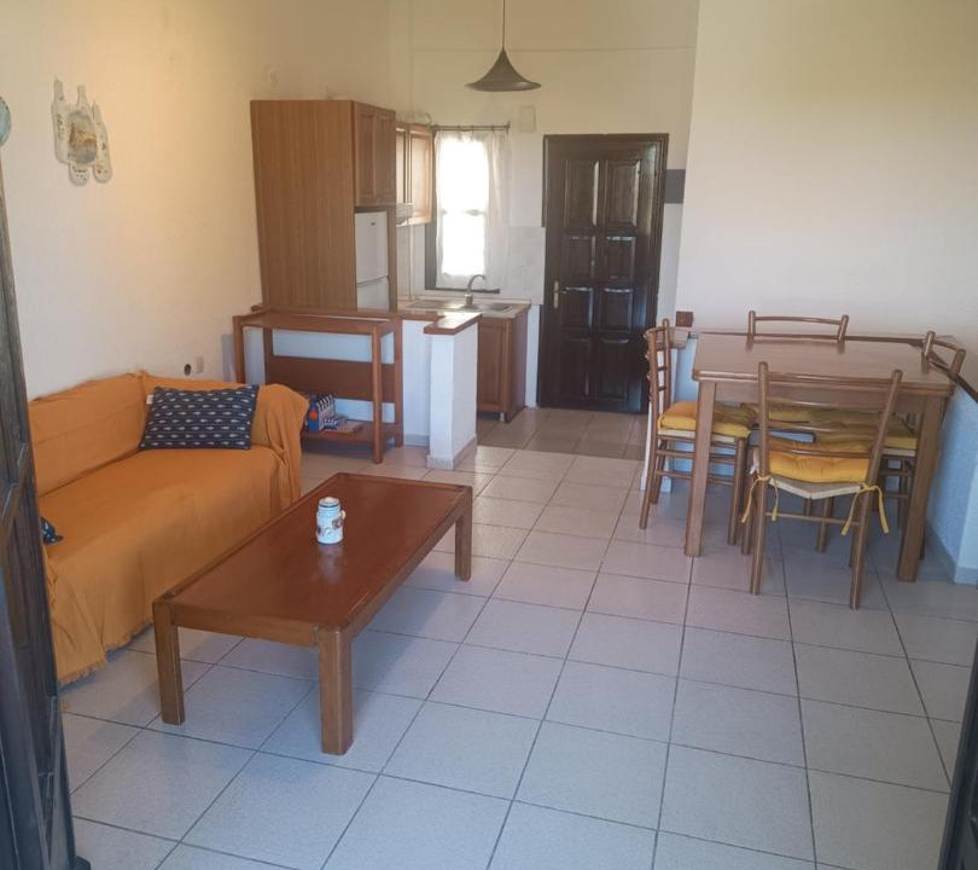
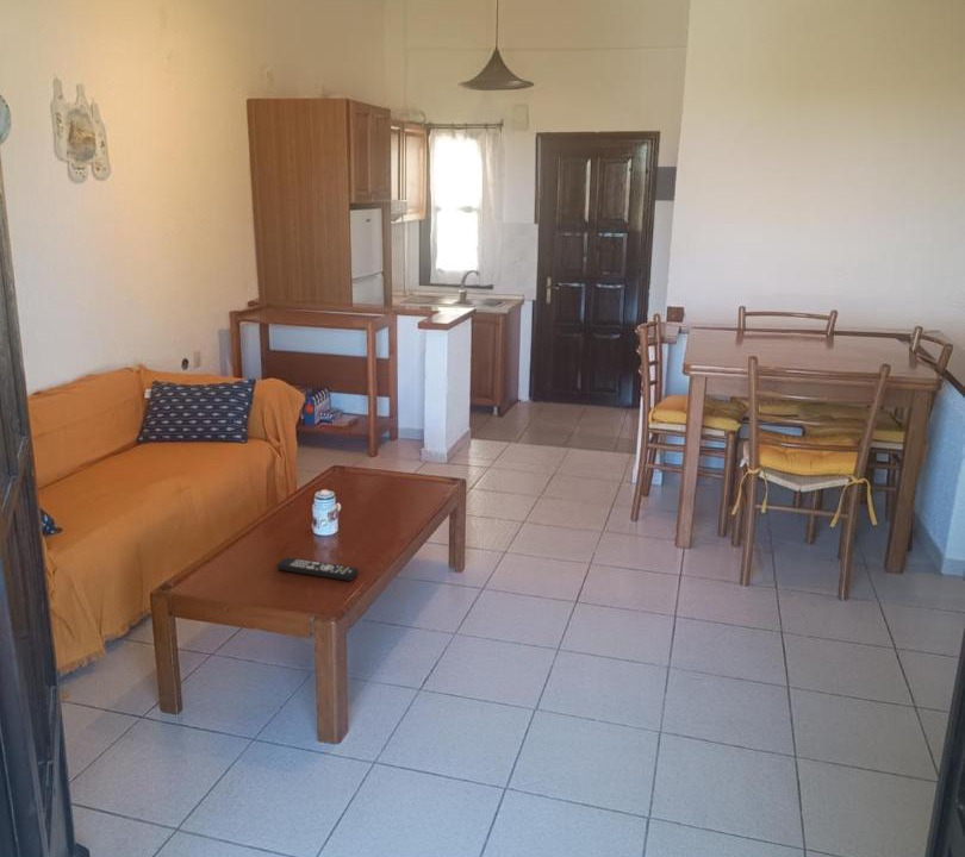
+ remote control [275,556,360,582]
